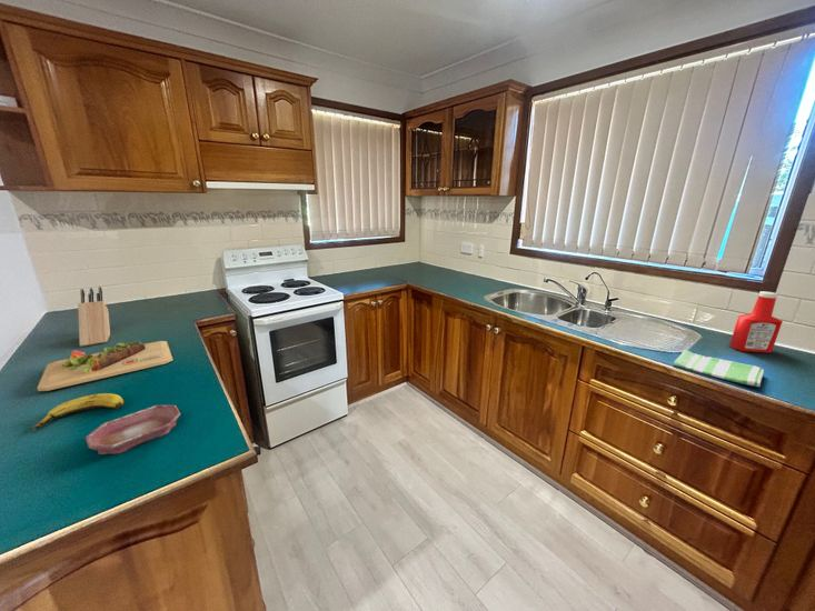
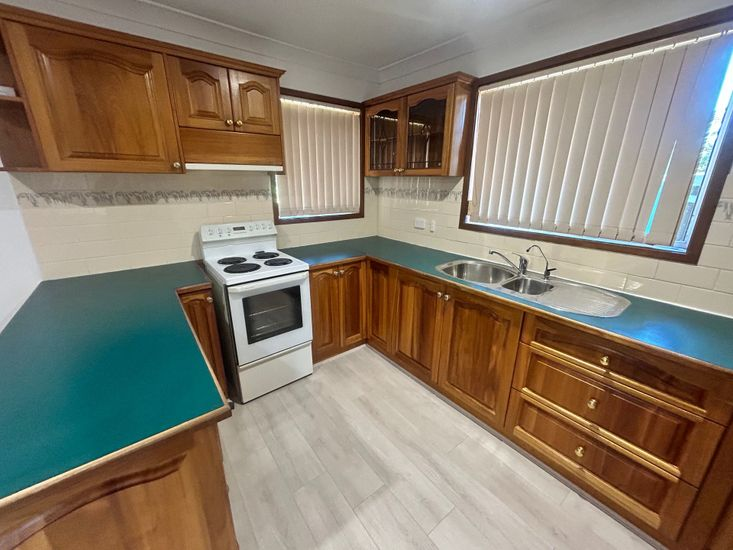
- soap bottle [728,290,784,354]
- dish towel [673,349,765,388]
- knife block [77,286,111,348]
- bowl [85,404,181,455]
- banana [30,392,125,433]
- cutting board [37,340,173,392]
